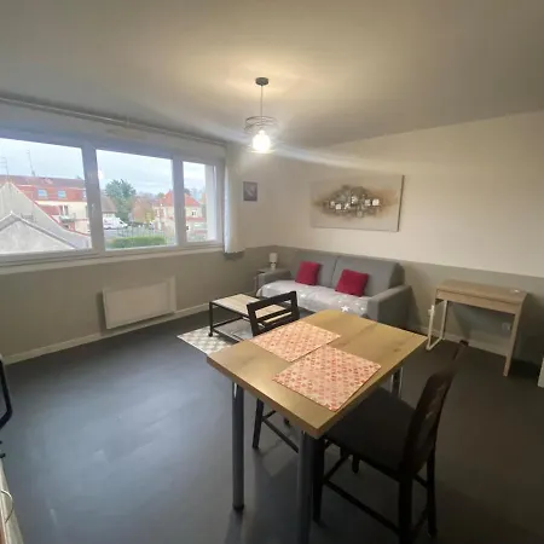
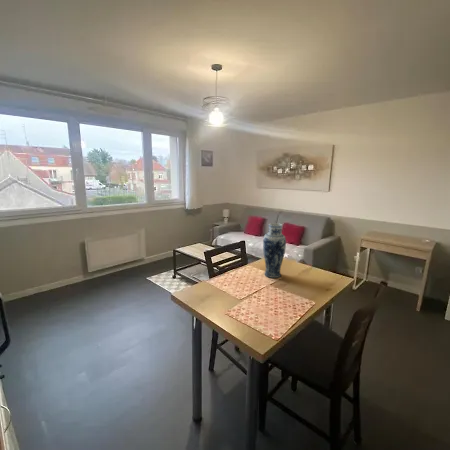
+ vase [262,222,287,279]
